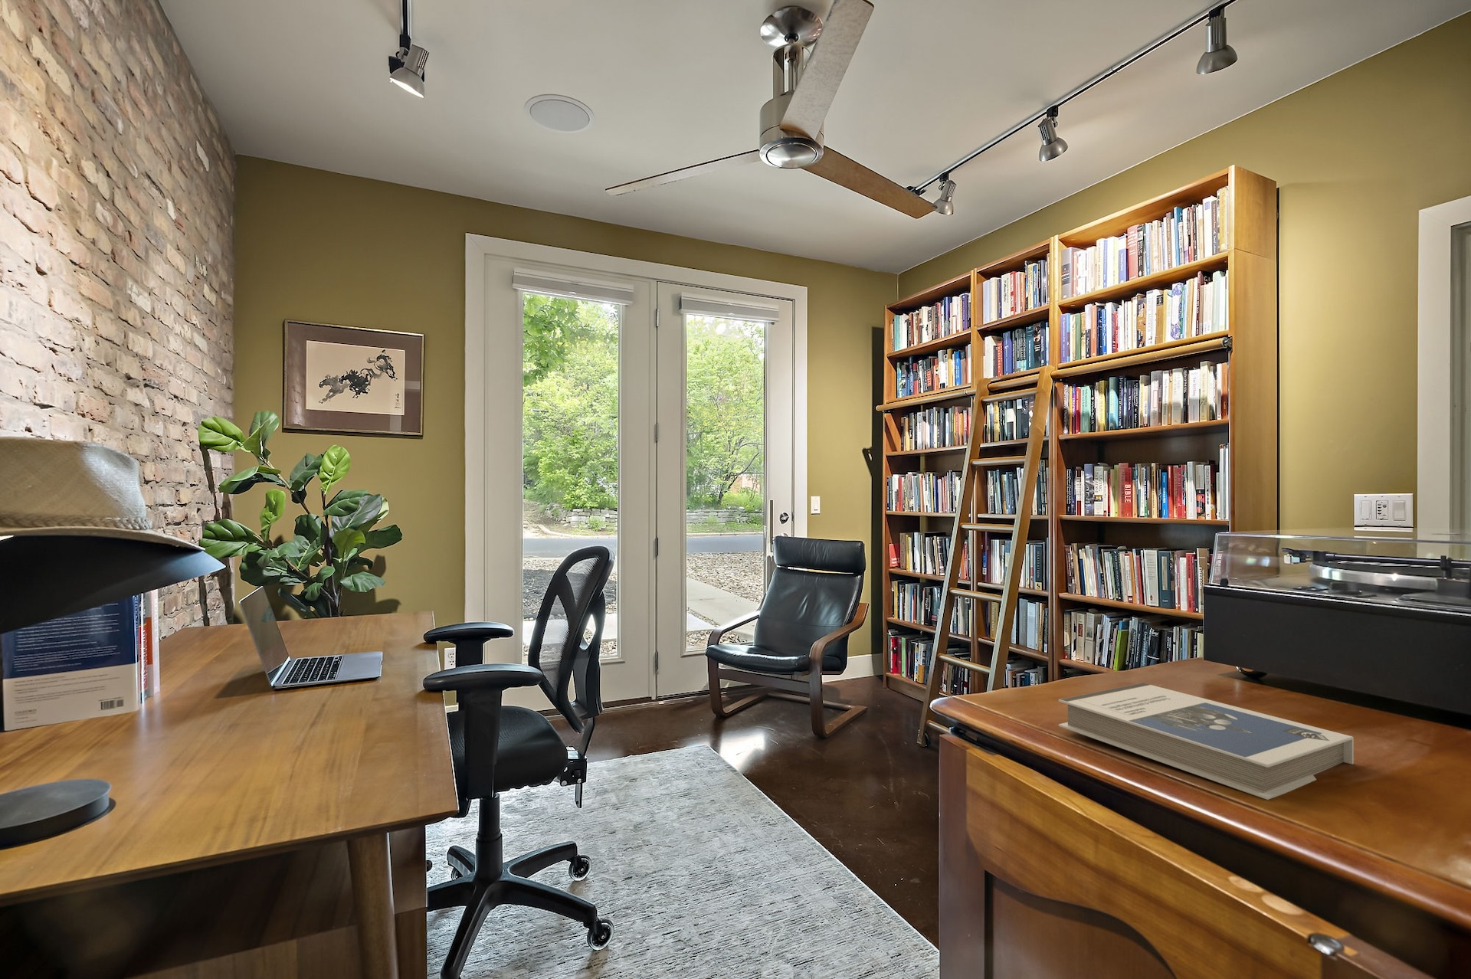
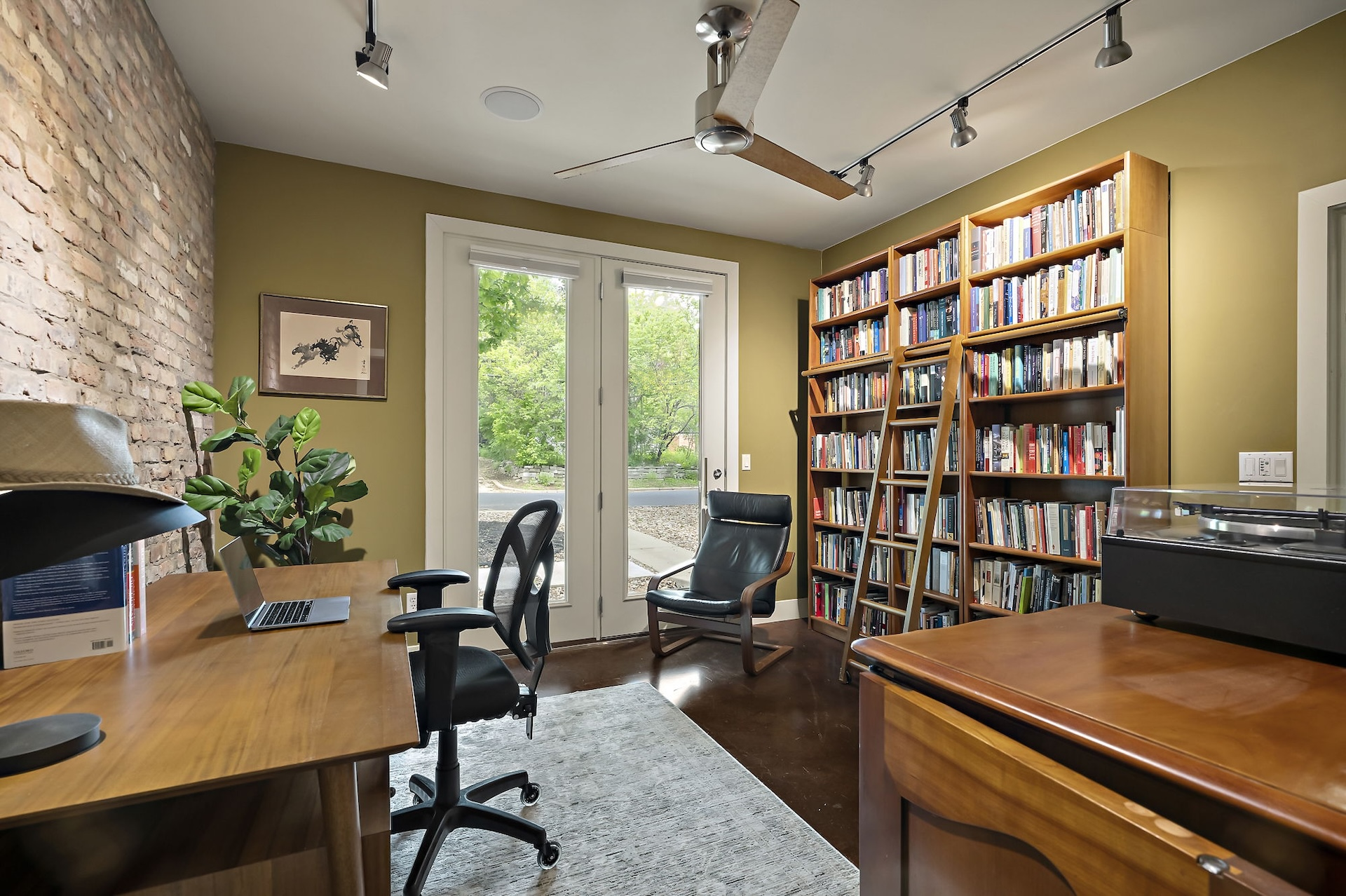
- hardback book [1058,682,1354,801]
